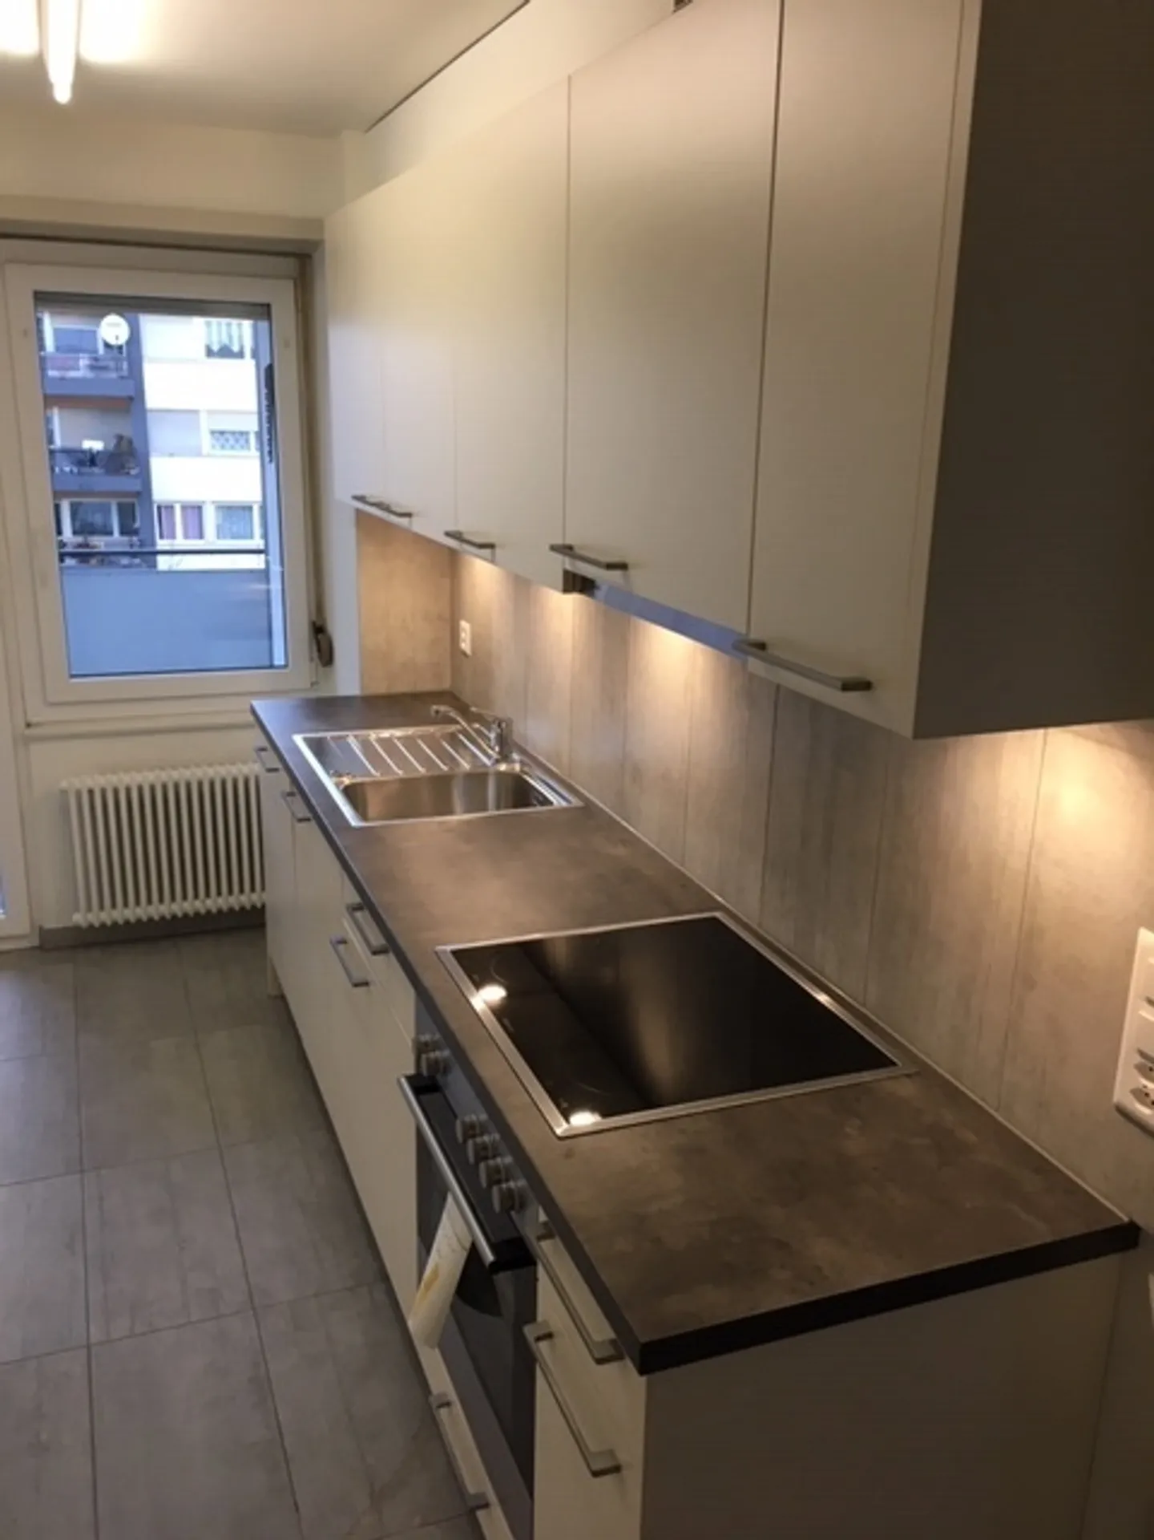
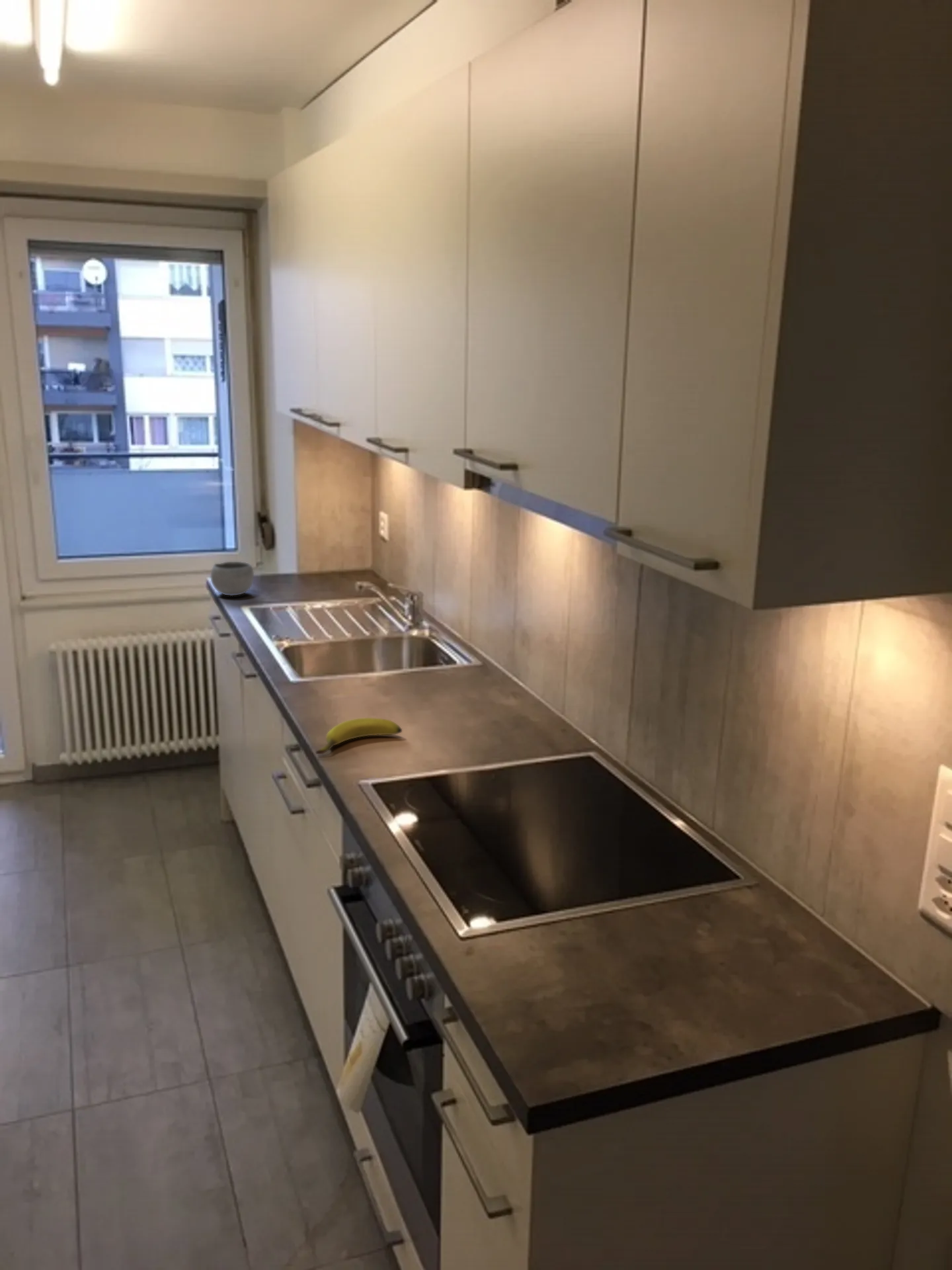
+ banana [315,717,403,755]
+ bowl [210,561,255,597]
